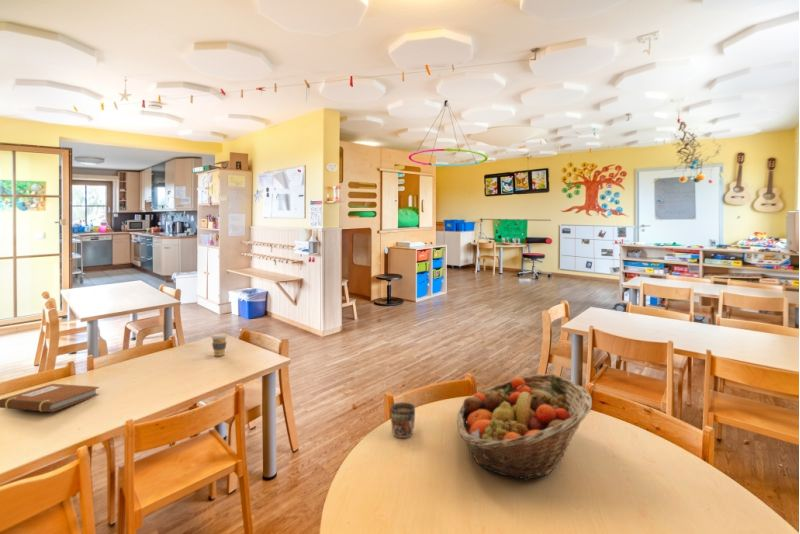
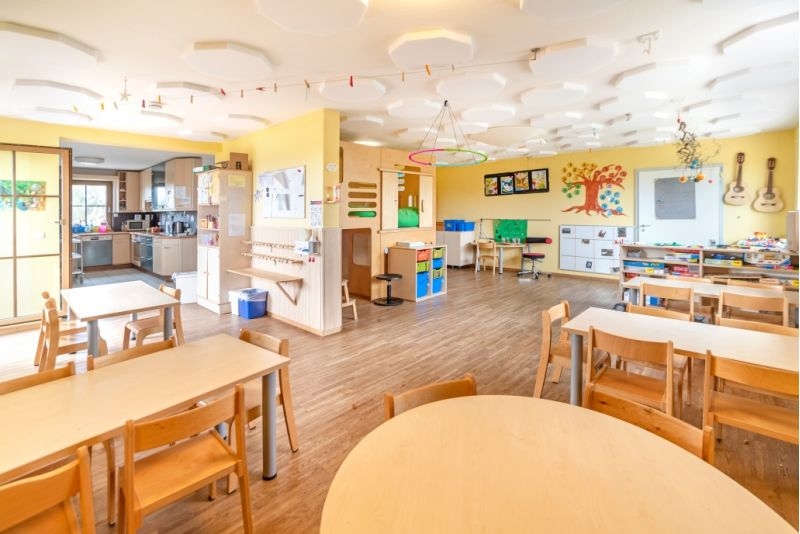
- mug [390,401,416,439]
- notebook [0,383,100,413]
- fruit basket [456,373,593,482]
- coffee cup [210,333,229,357]
